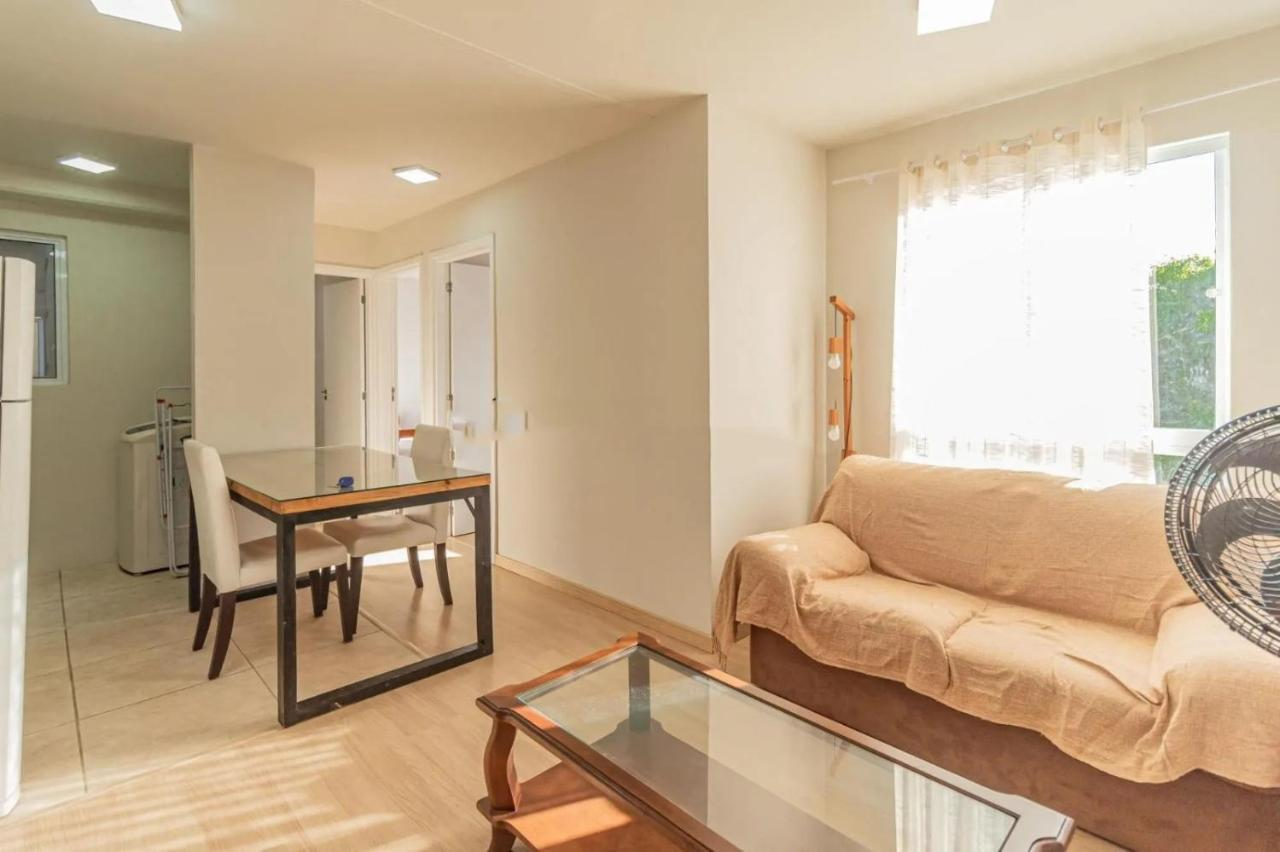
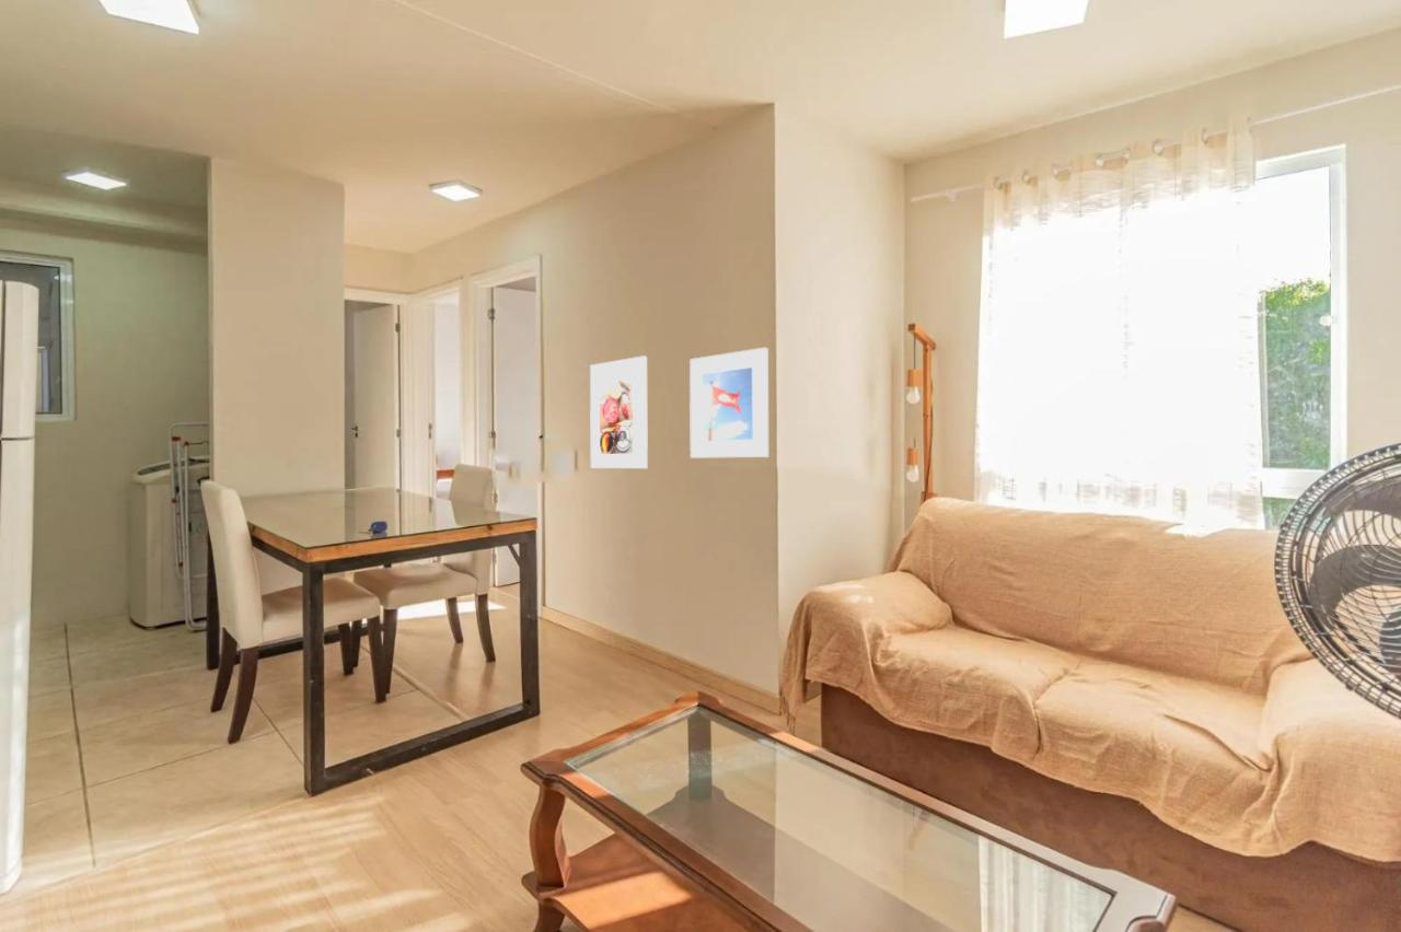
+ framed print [589,354,649,469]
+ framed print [688,347,769,459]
